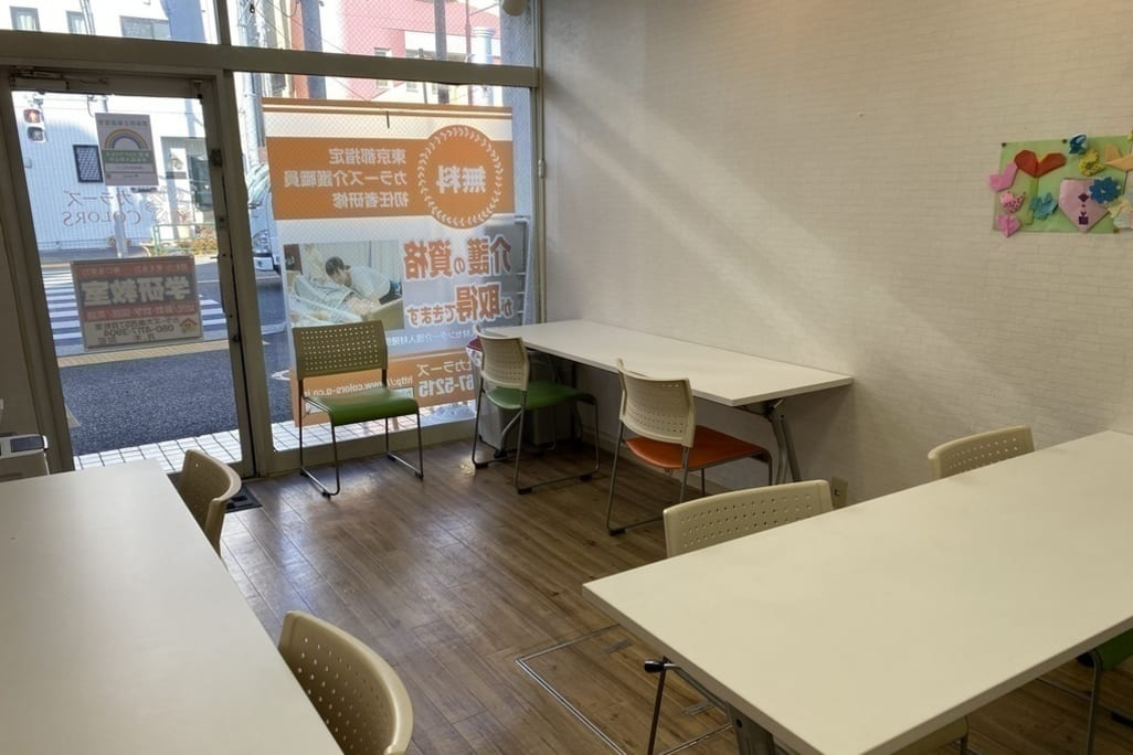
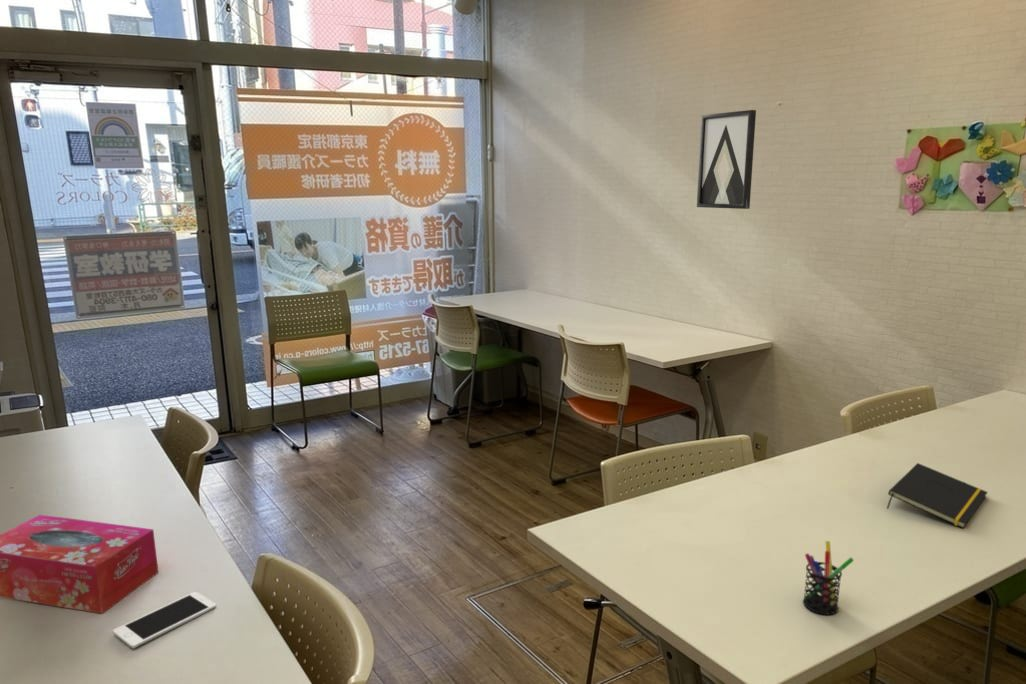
+ notepad [886,462,989,529]
+ pen holder [802,540,855,616]
+ tissue box [0,514,159,615]
+ wall art [696,109,757,210]
+ cell phone [112,591,217,649]
